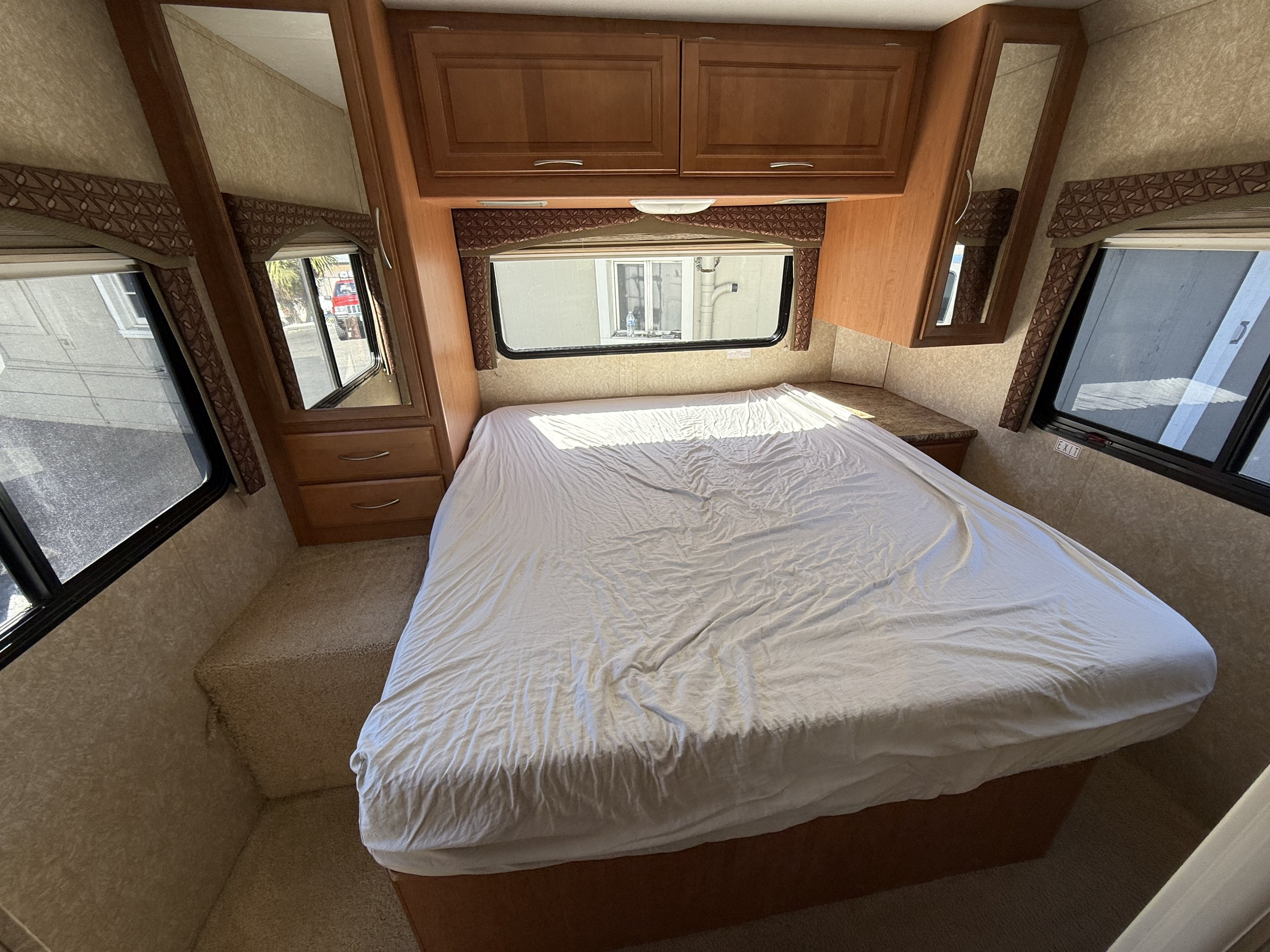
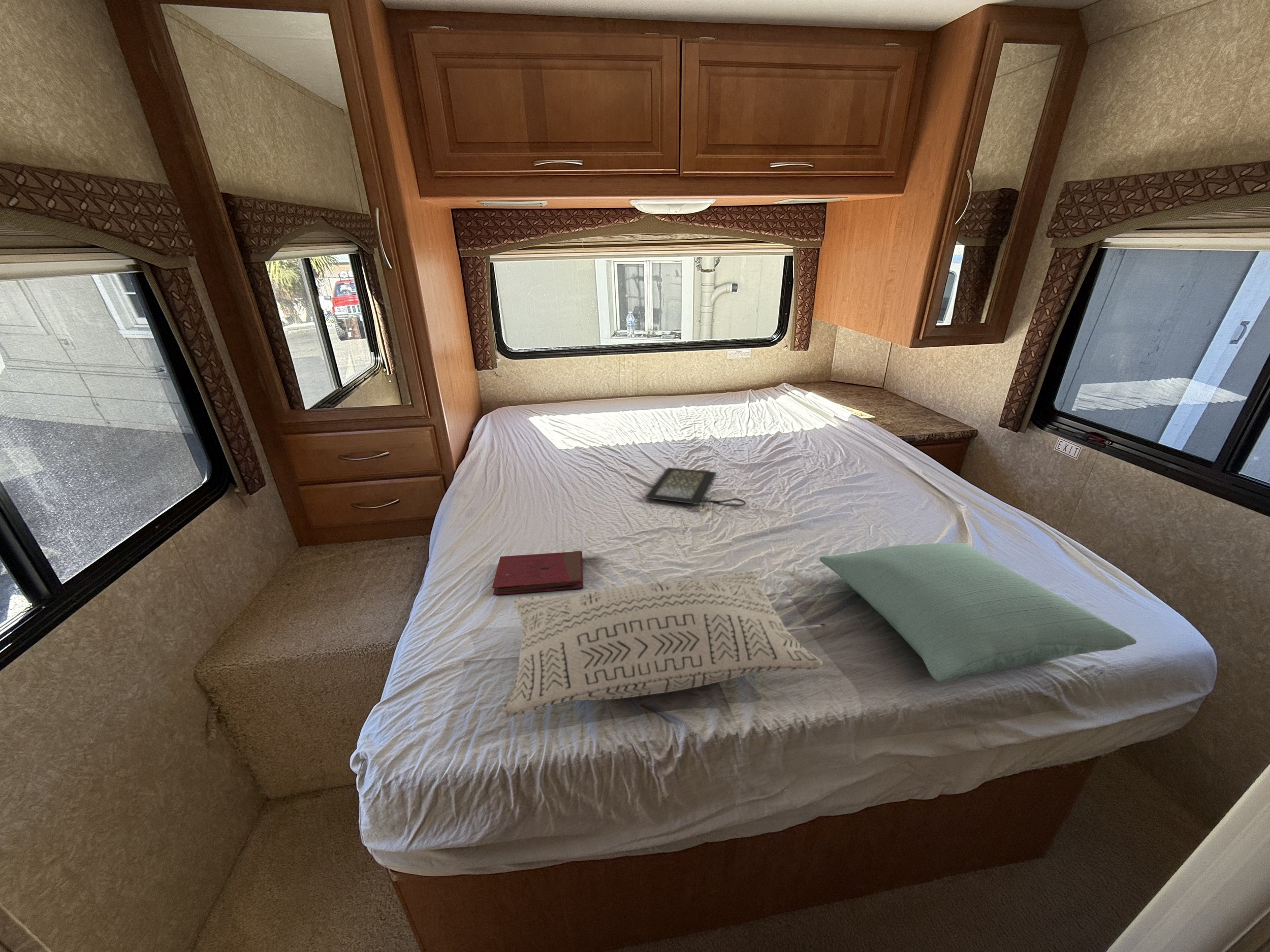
+ pillow [502,571,823,717]
+ clutch bag [644,467,746,511]
+ pillow [819,542,1137,683]
+ book [492,550,584,596]
